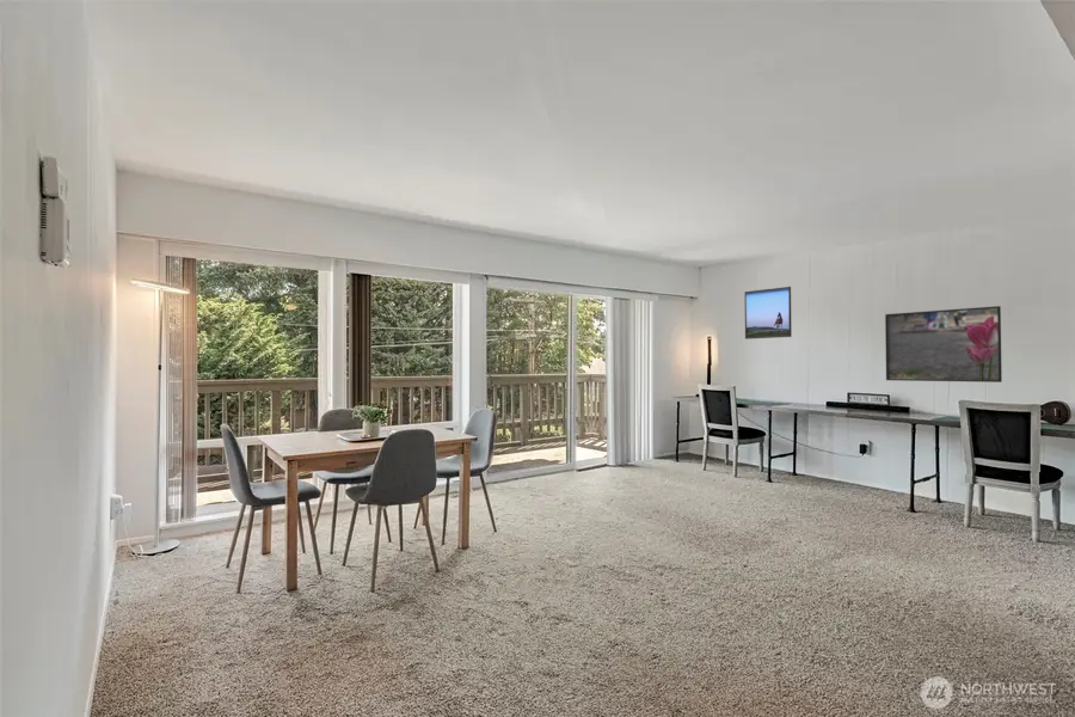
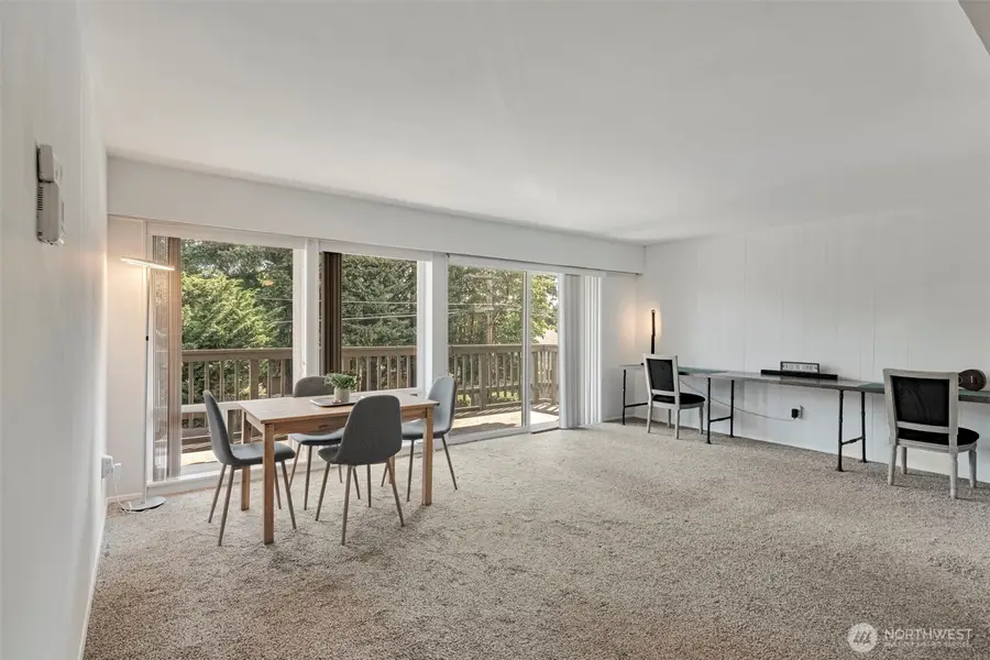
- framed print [884,305,1003,384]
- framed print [743,286,793,341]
